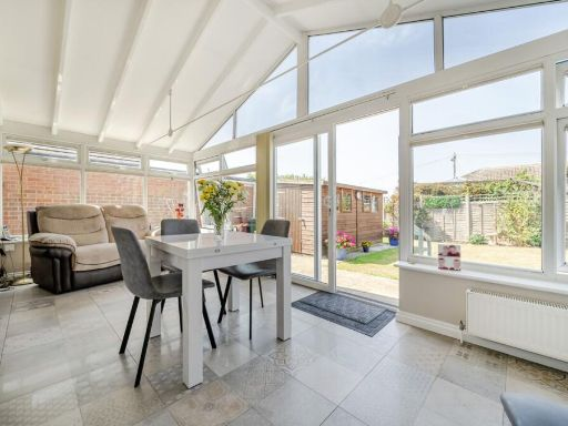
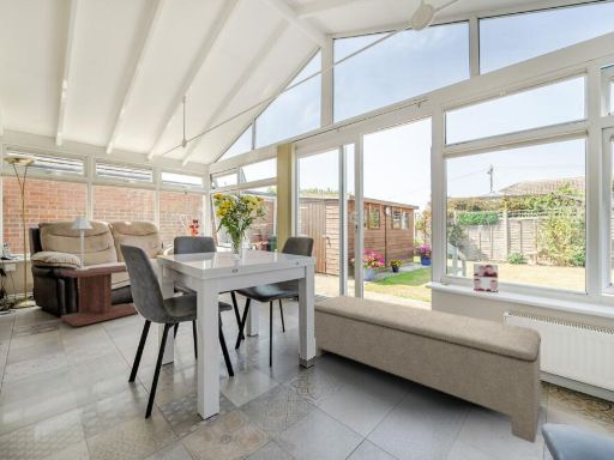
+ side table [60,264,139,327]
+ bench [313,293,542,444]
+ table lamp [70,216,95,271]
